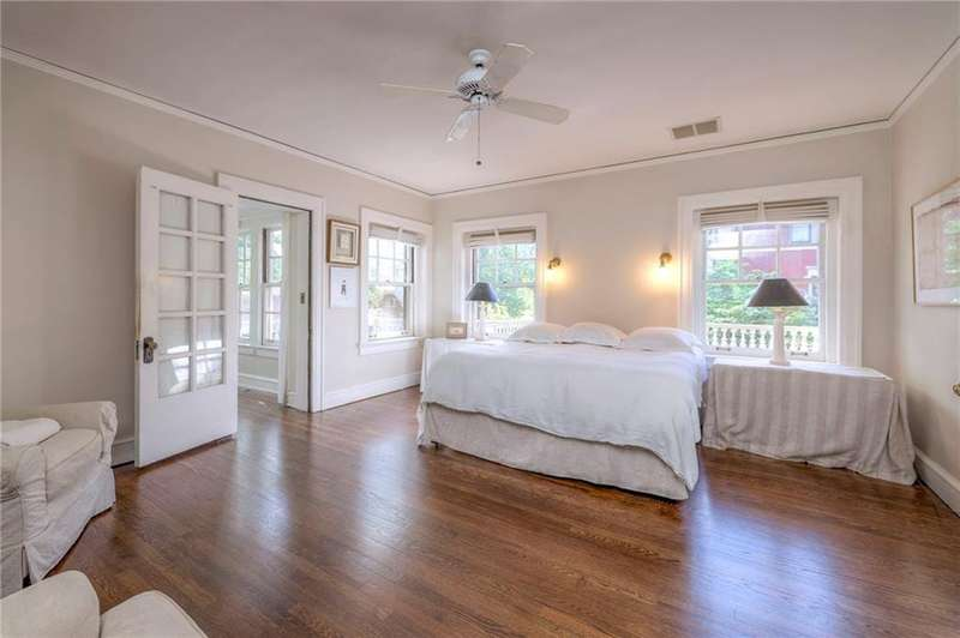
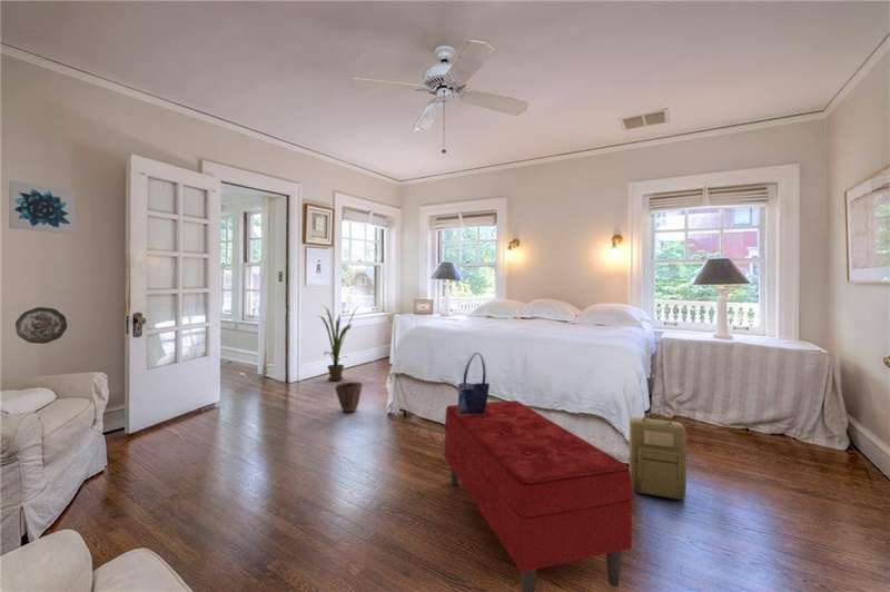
+ wall art [8,179,76,236]
+ shopping bag [457,351,491,415]
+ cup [334,381,364,413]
+ house plant [318,304,358,382]
+ backpack [626,412,688,501]
+ bench [444,399,634,592]
+ decorative plate [14,306,68,345]
